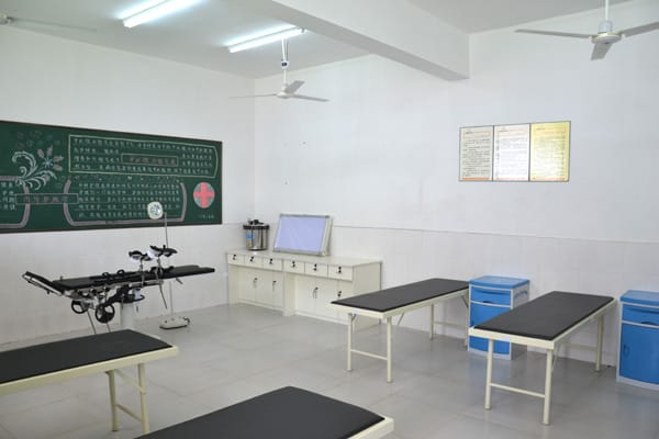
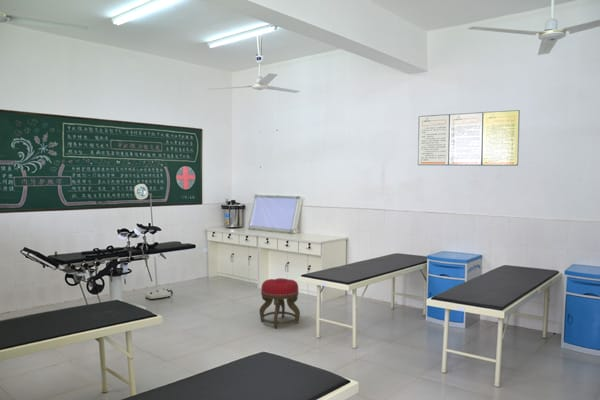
+ stool [258,277,301,329]
